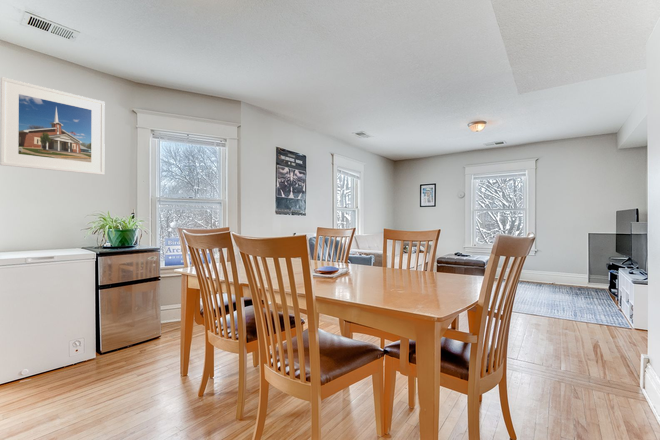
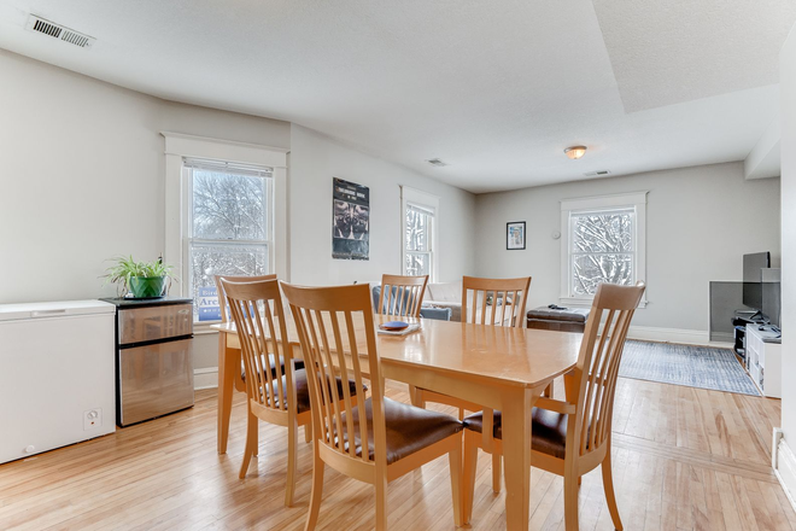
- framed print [0,76,106,176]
